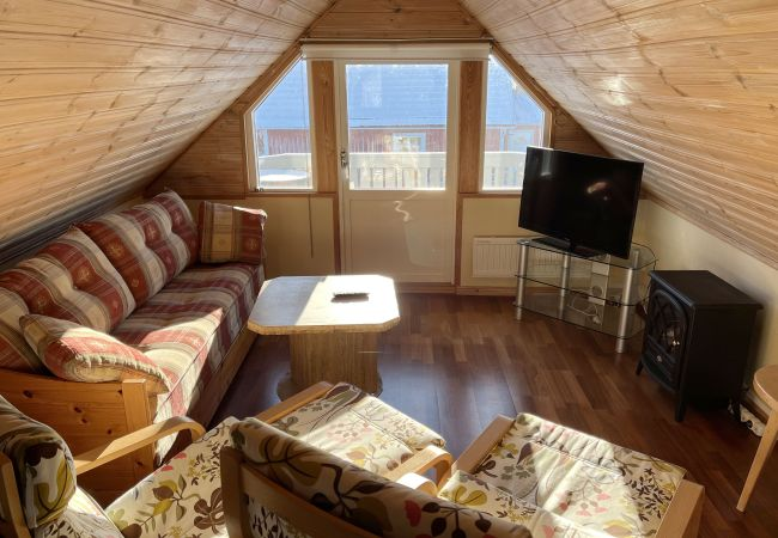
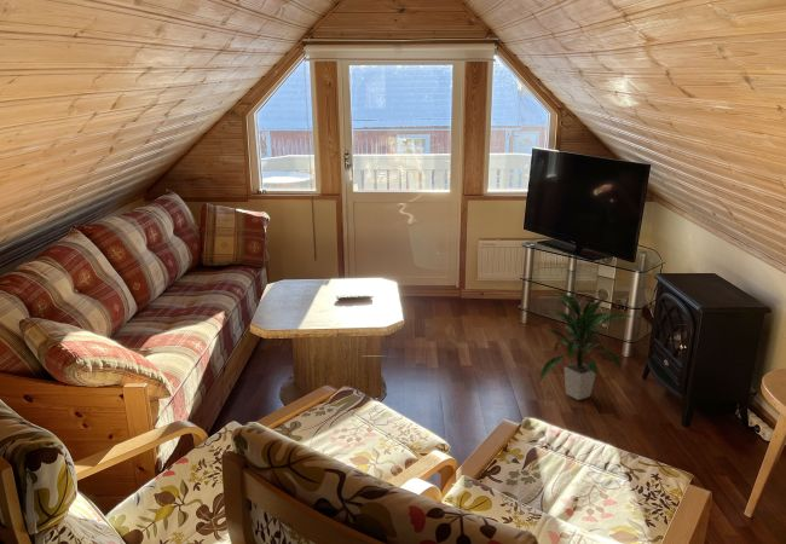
+ indoor plant [538,291,634,401]
